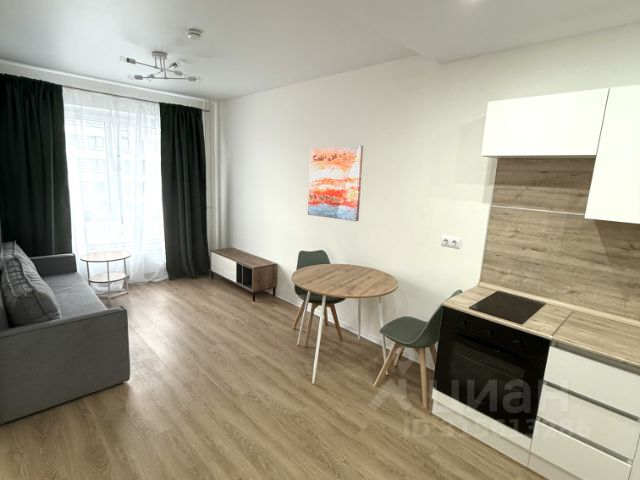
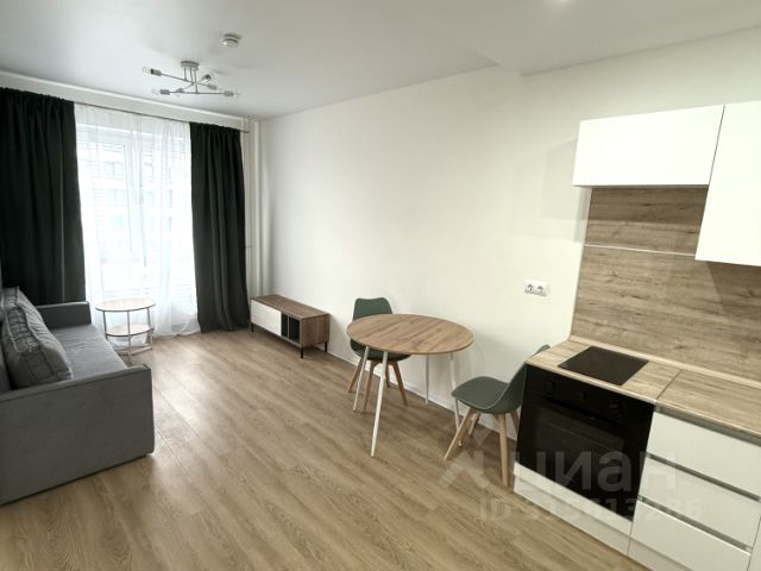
- wall art [307,144,364,222]
